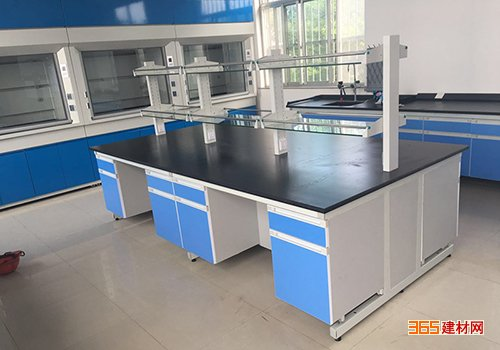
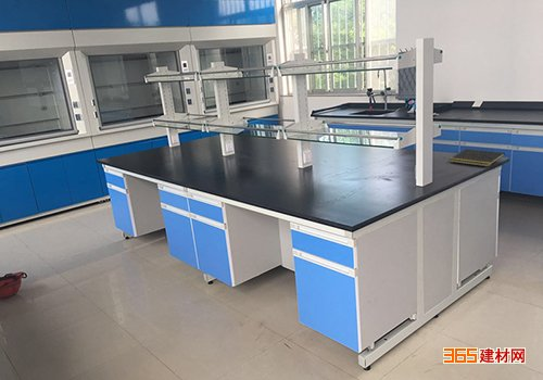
+ notepad [449,148,506,167]
